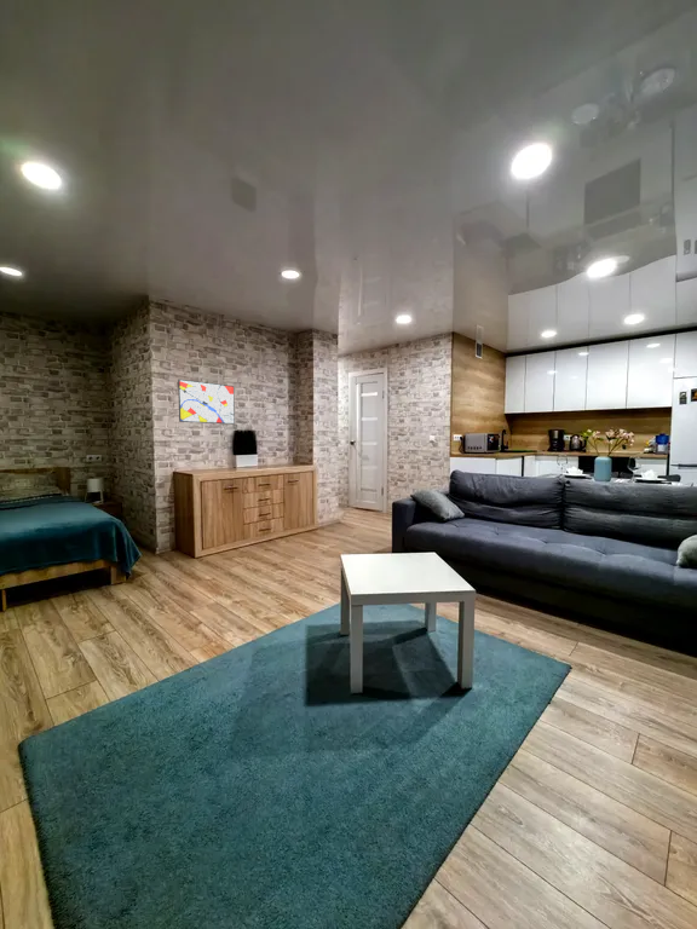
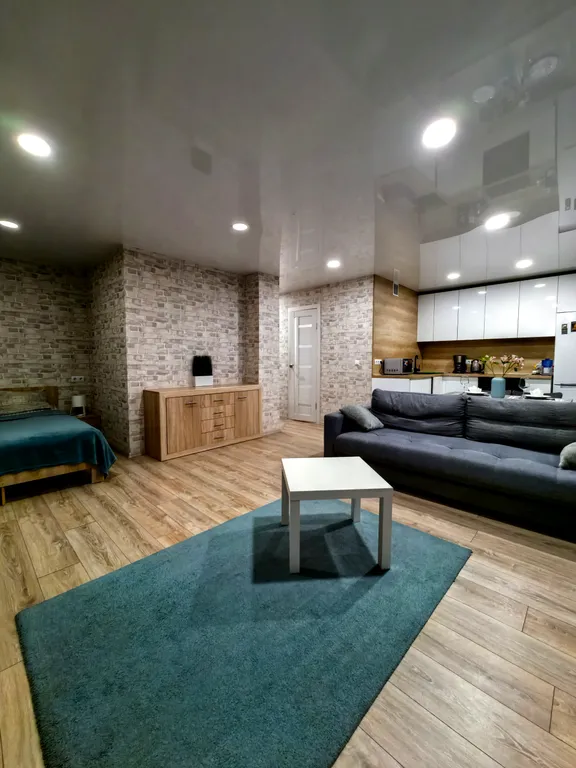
- wall art [177,379,236,426]
